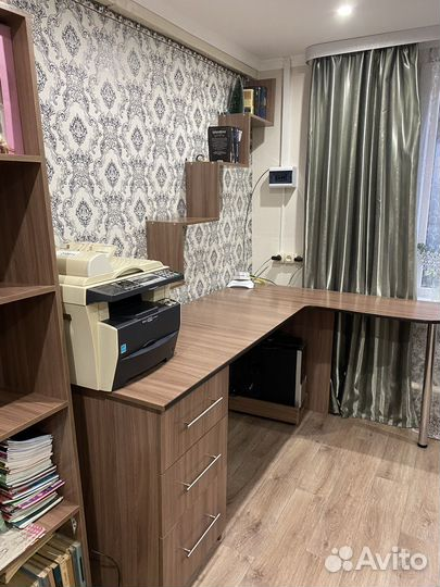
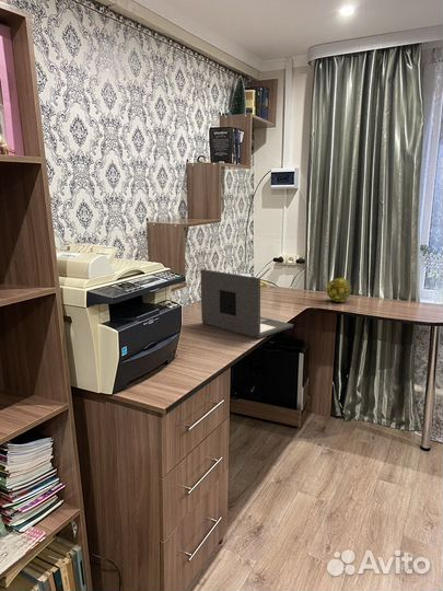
+ decorative ball [326,277,353,303]
+ laptop [199,268,294,340]
